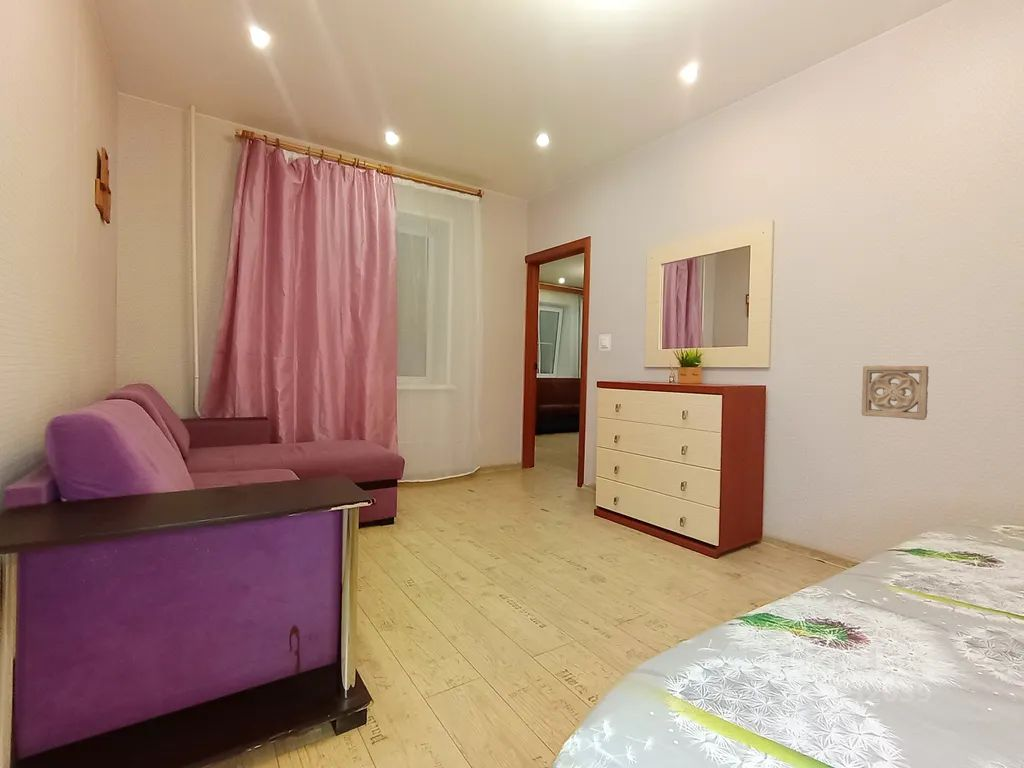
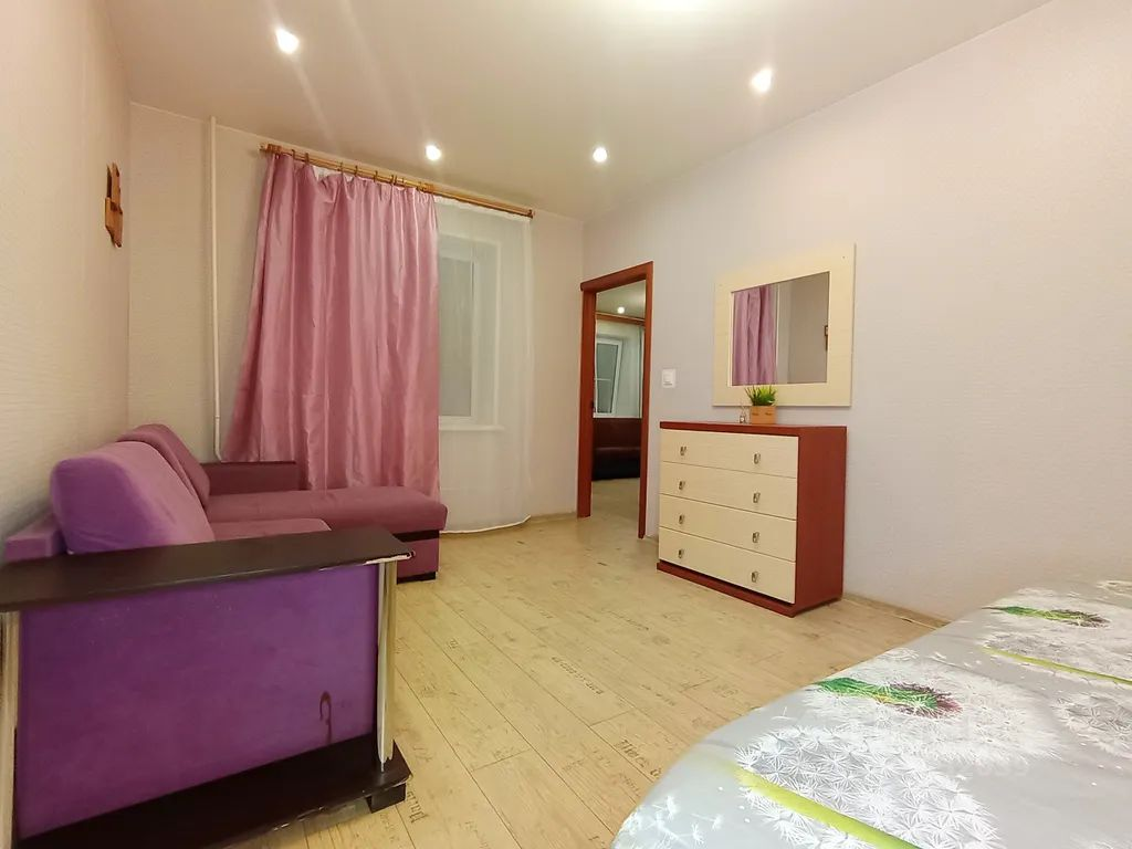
- wall ornament [861,365,929,421]
